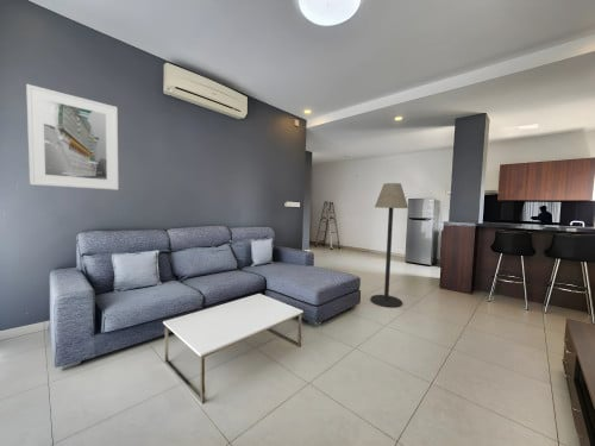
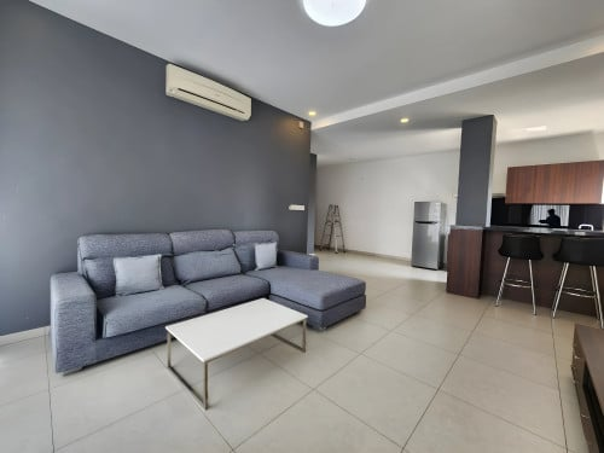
- floor lamp [369,182,409,309]
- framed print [25,83,119,191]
